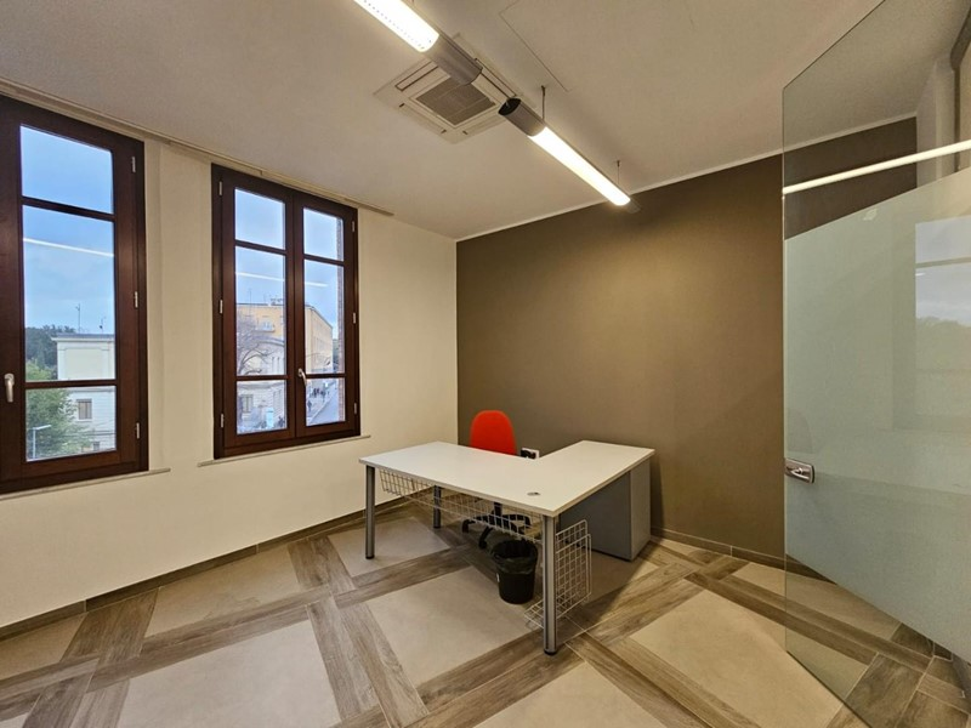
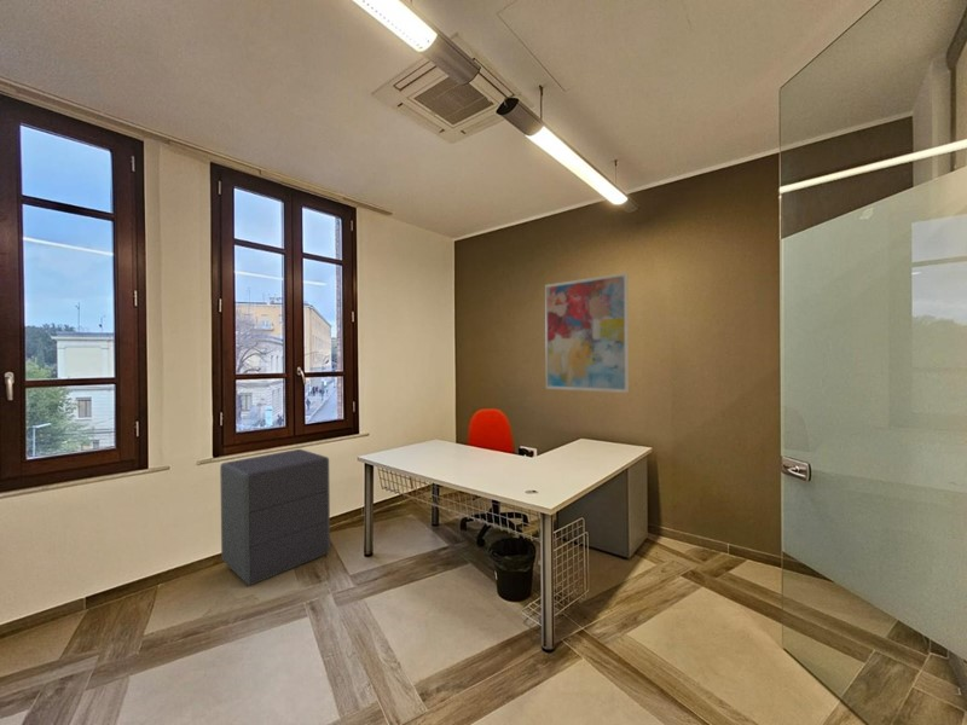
+ wall art [544,272,630,394]
+ filing cabinet [219,448,331,587]
